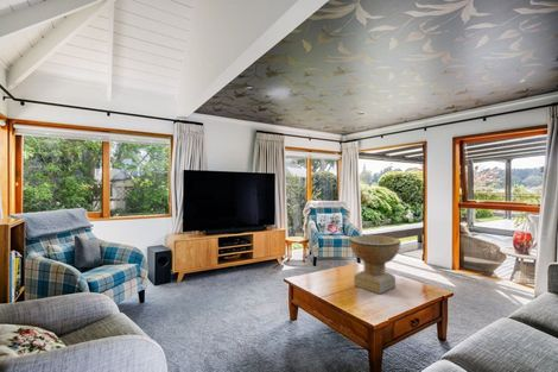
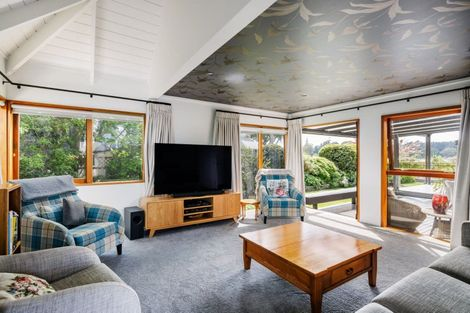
- decorative bowl [348,234,401,296]
